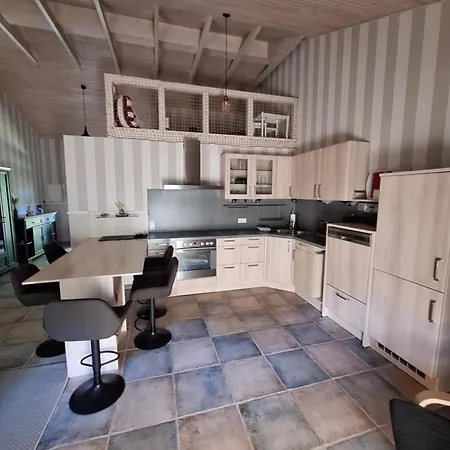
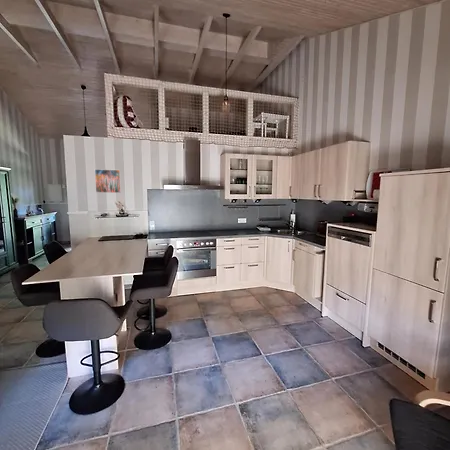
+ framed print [94,168,122,194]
